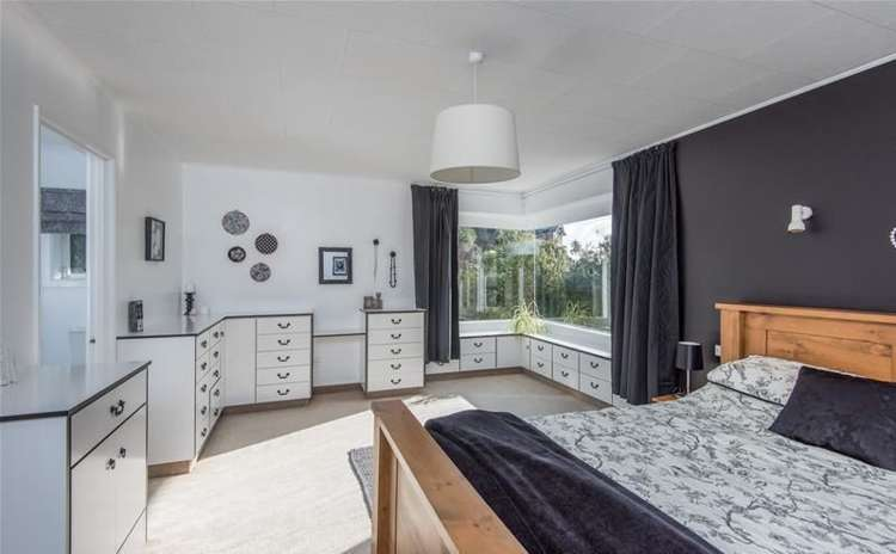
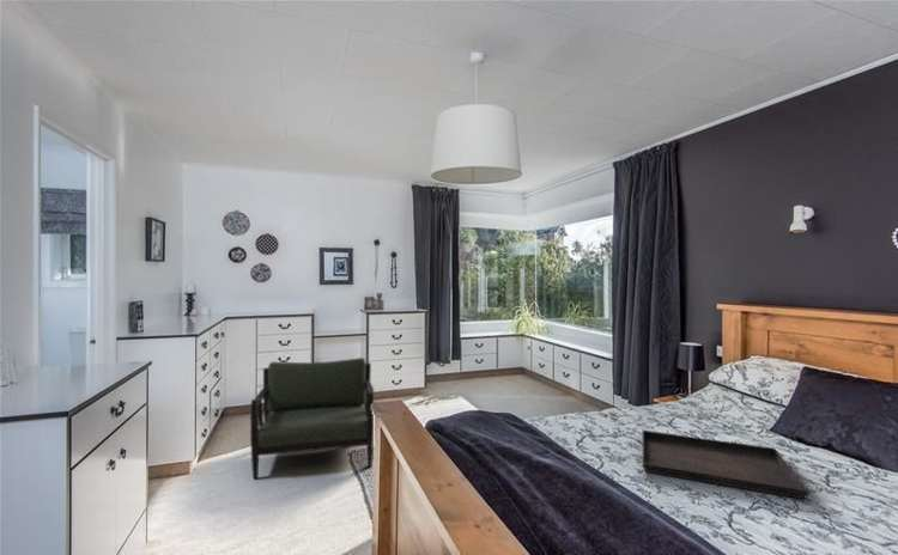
+ armchair [249,356,375,480]
+ serving tray [641,429,811,500]
